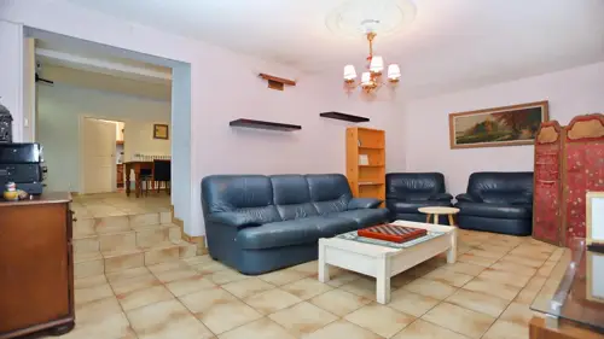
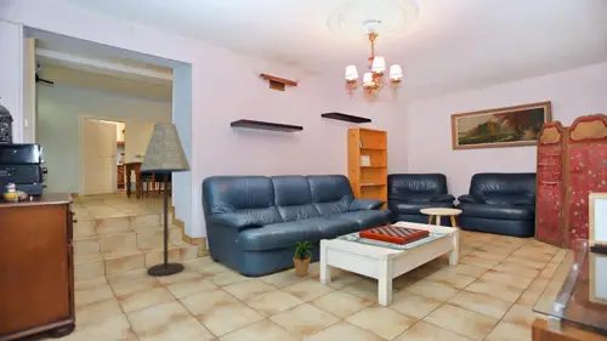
+ potted plant [285,239,317,277]
+ floor lamp [138,121,192,277]
